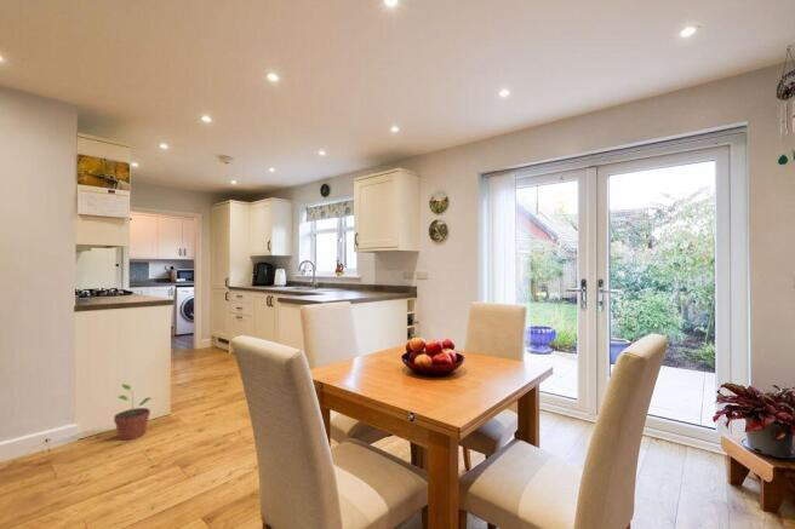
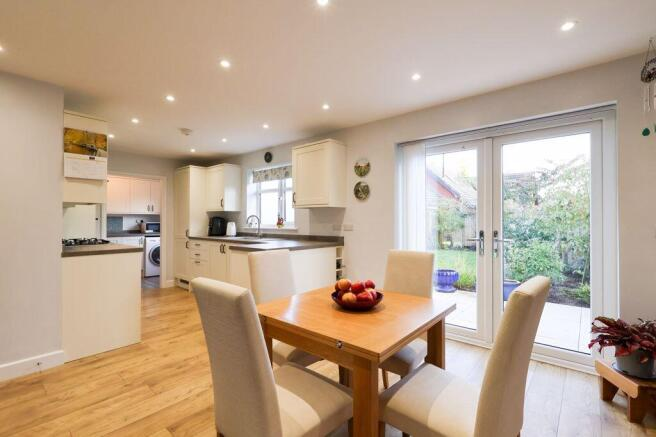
- potted plant [113,384,153,442]
